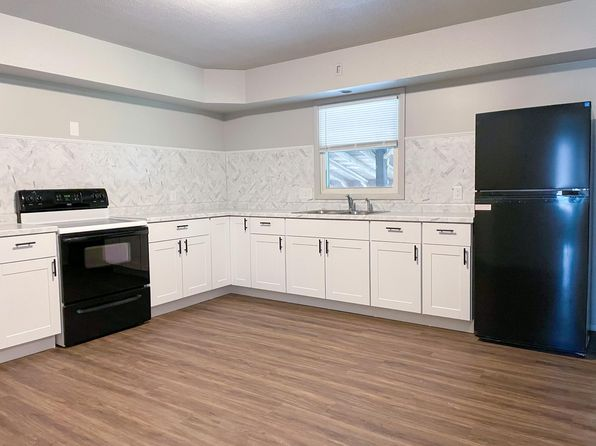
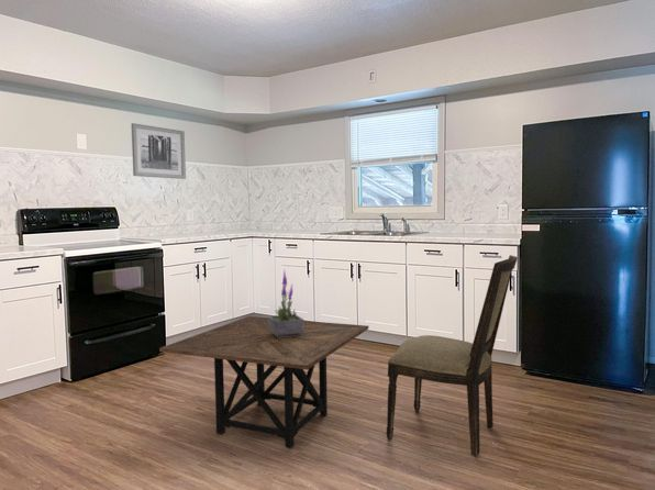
+ dining chair [386,254,519,457]
+ wall art [131,122,187,180]
+ side table [158,315,369,449]
+ potted plant [267,268,304,338]
